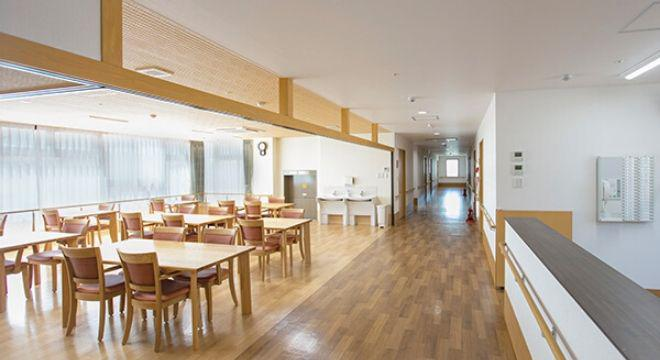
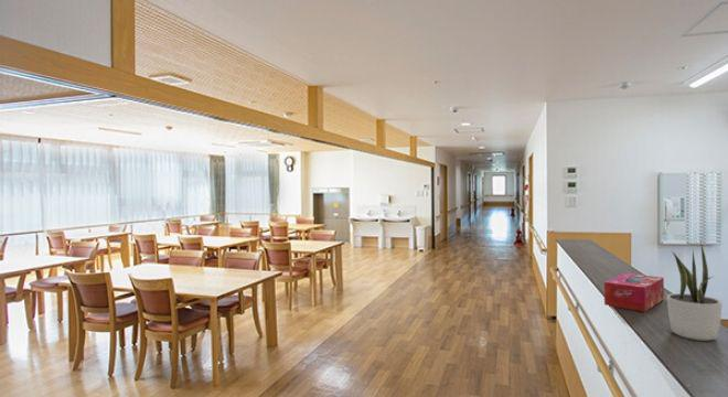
+ tissue box [603,272,665,312]
+ potted plant [666,240,724,342]
